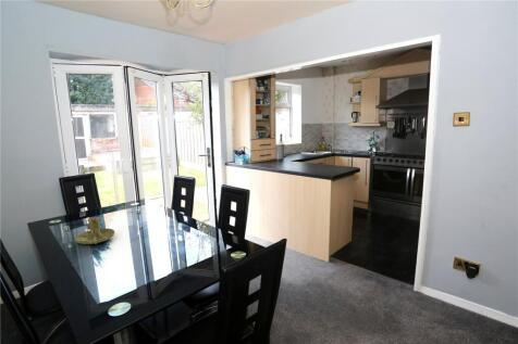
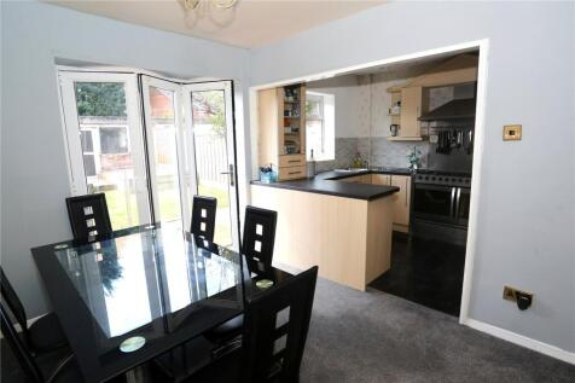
- candle holder [74,216,115,245]
